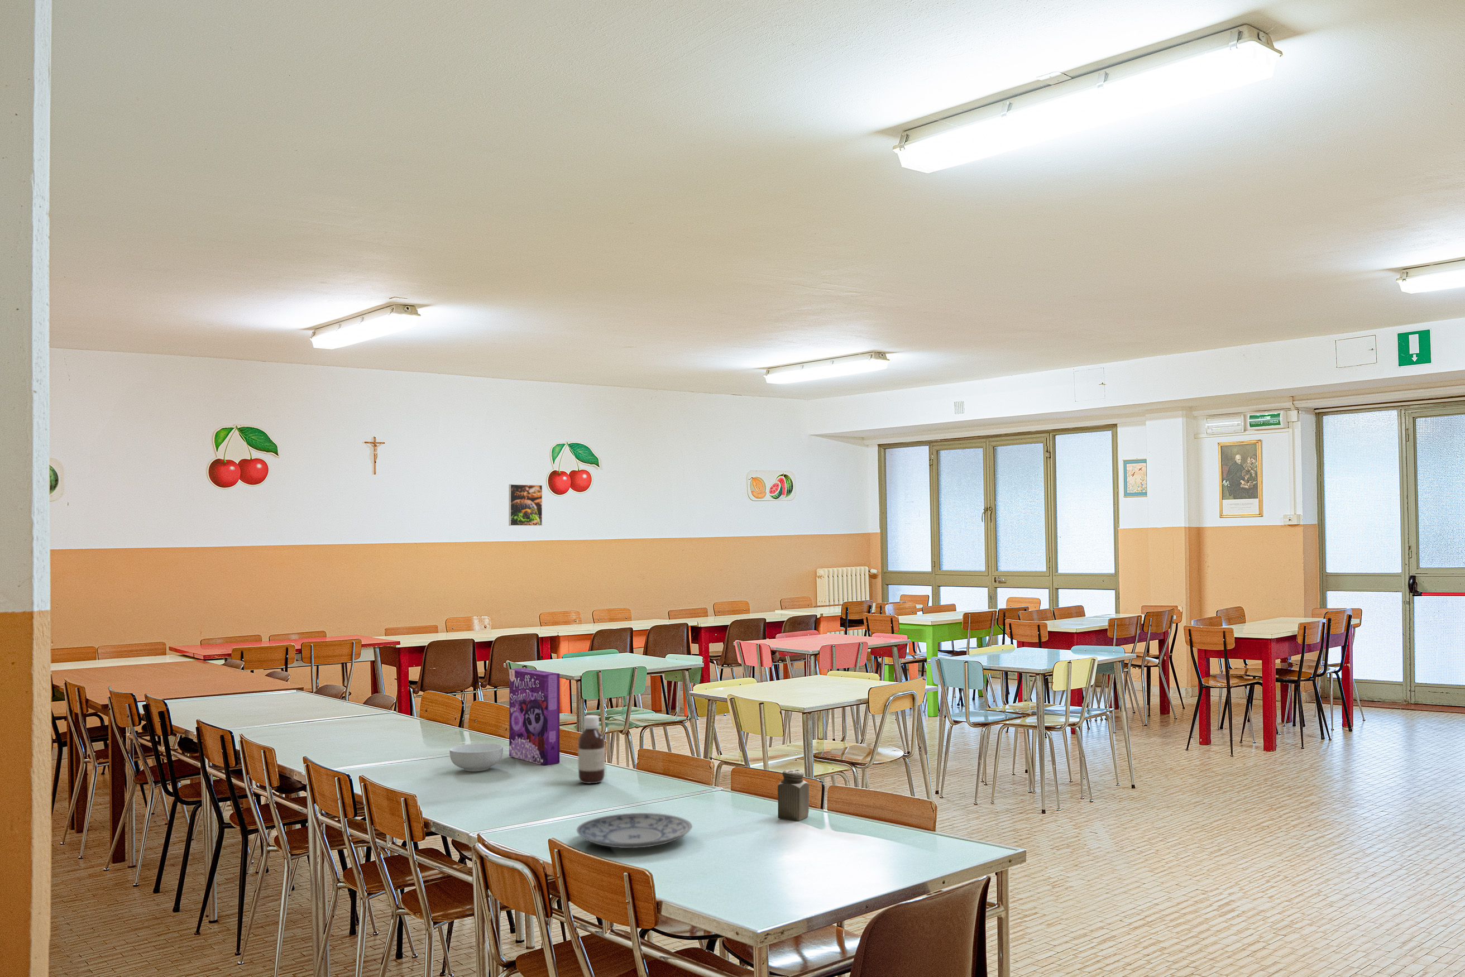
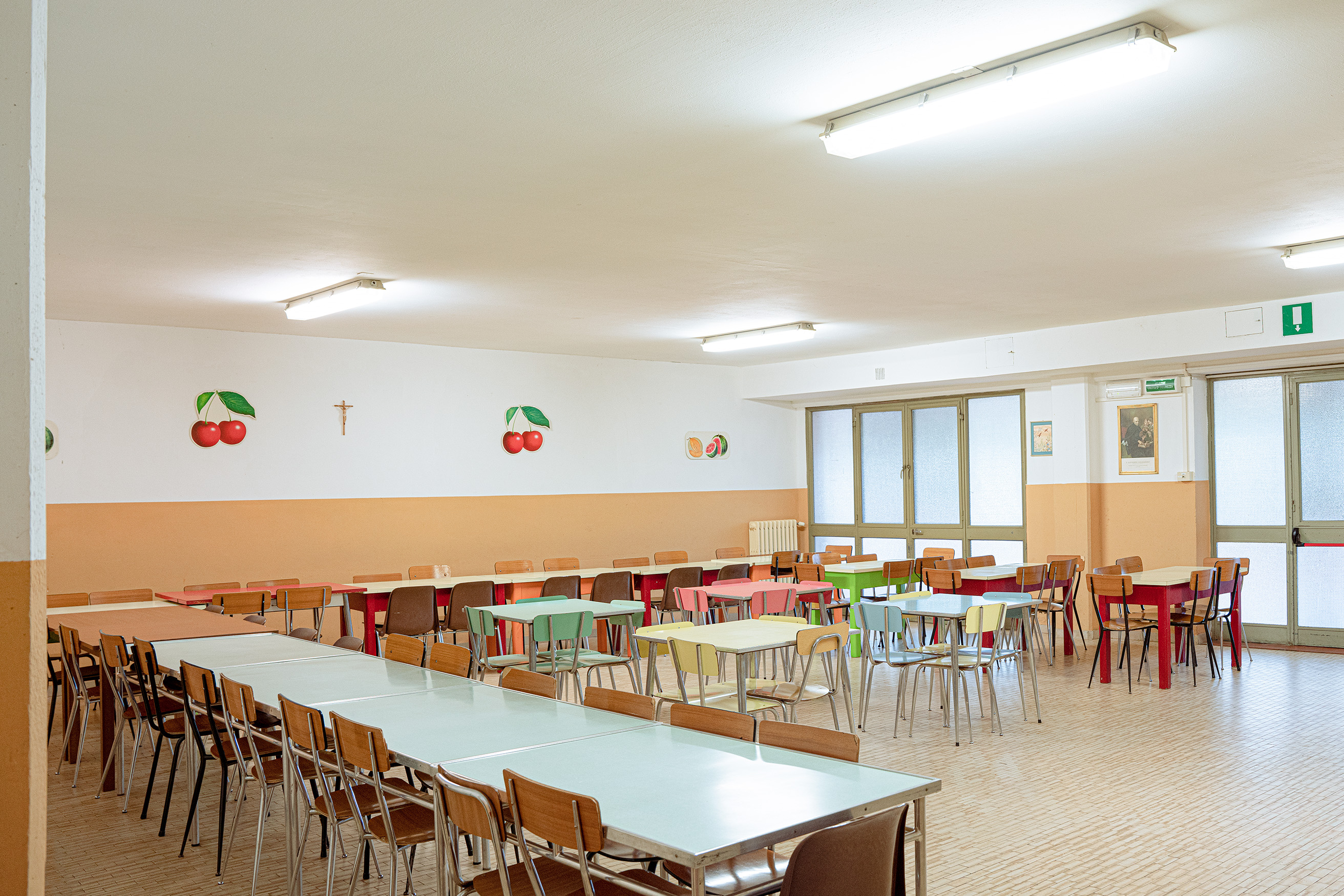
- bottle [578,714,605,784]
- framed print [508,483,543,527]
- cereal box [509,667,560,765]
- plate [577,812,692,848]
- cereal bowl [449,743,504,772]
- salt shaker [777,769,810,821]
